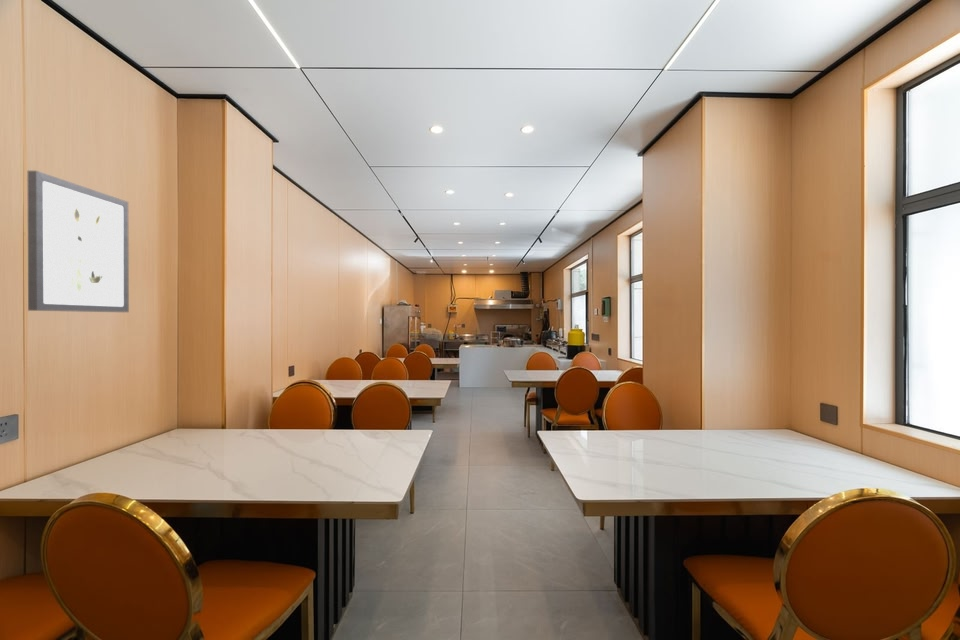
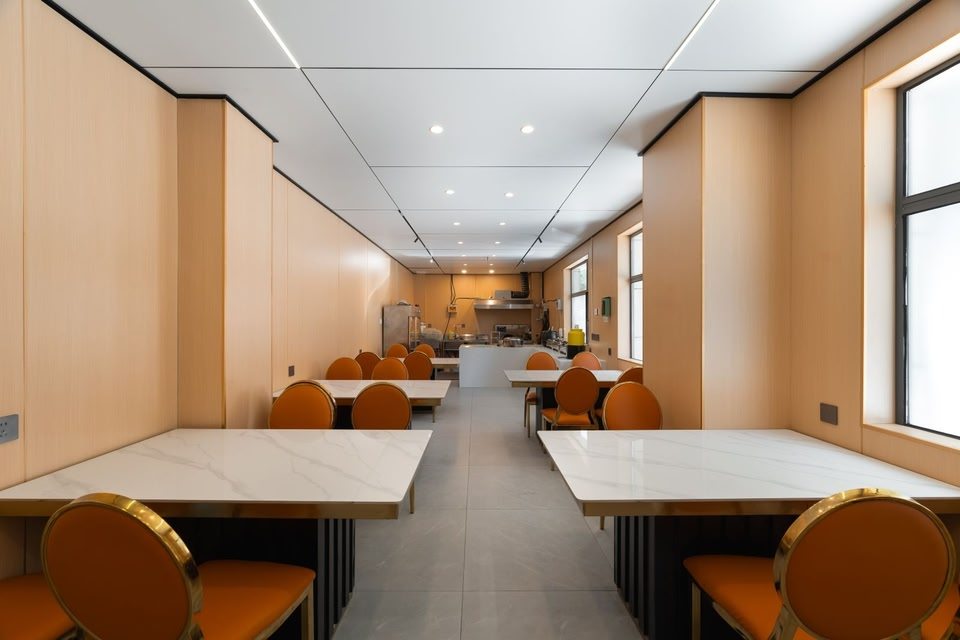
- wall art [27,170,130,313]
